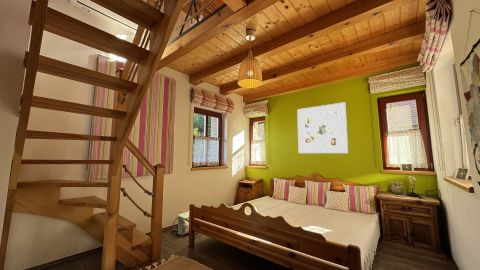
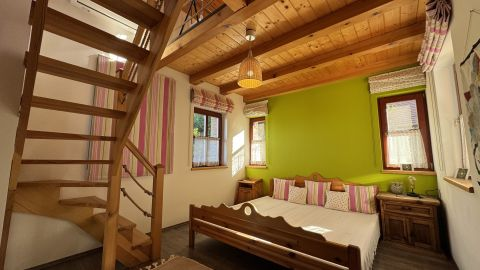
- backpack [171,211,190,236]
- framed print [296,101,349,154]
